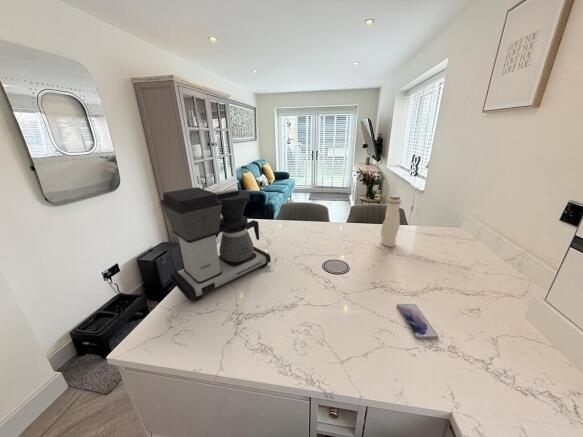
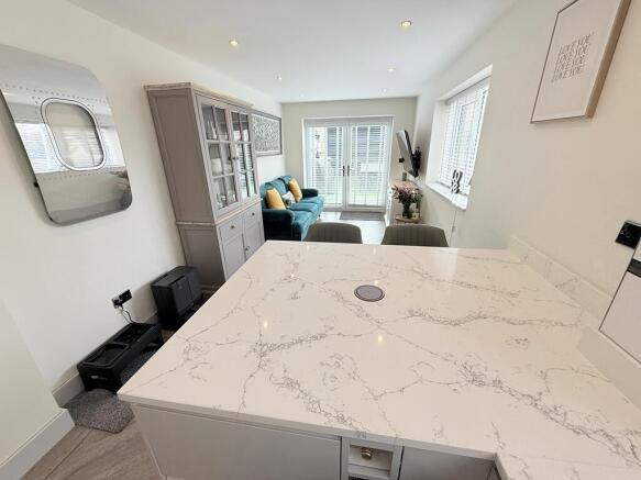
- water bottle [380,194,402,248]
- smartphone [396,303,439,340]
- coffee maker [160,187,272,302]
